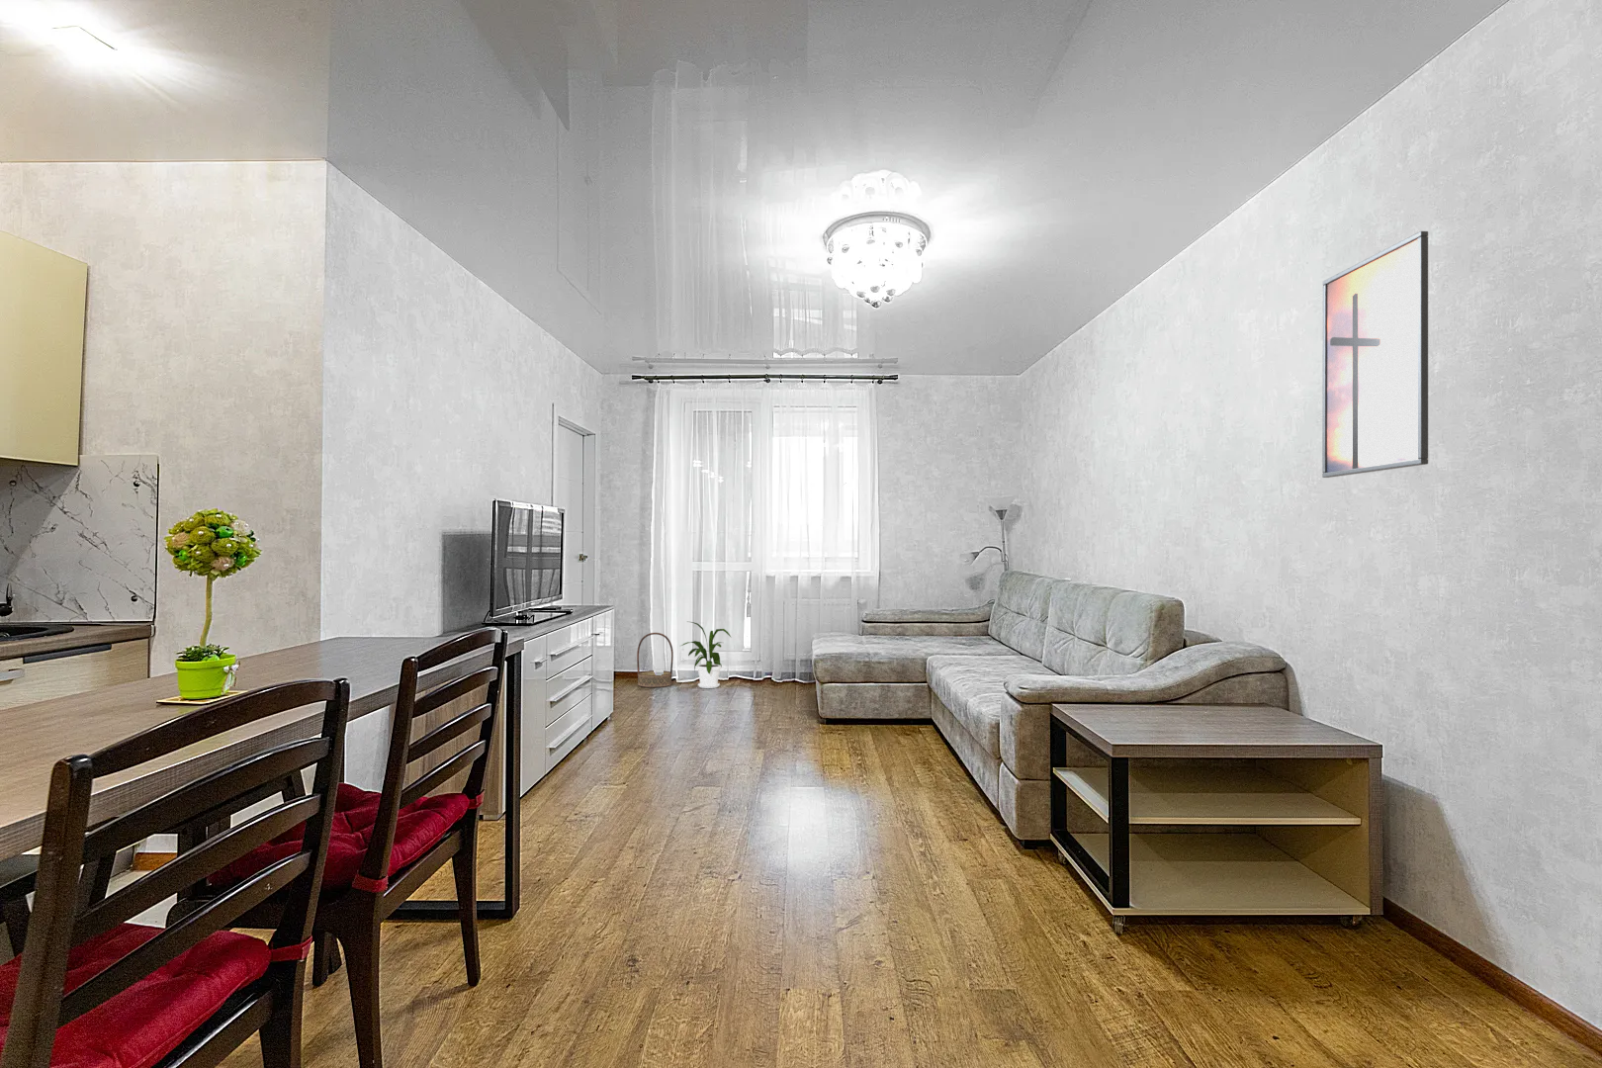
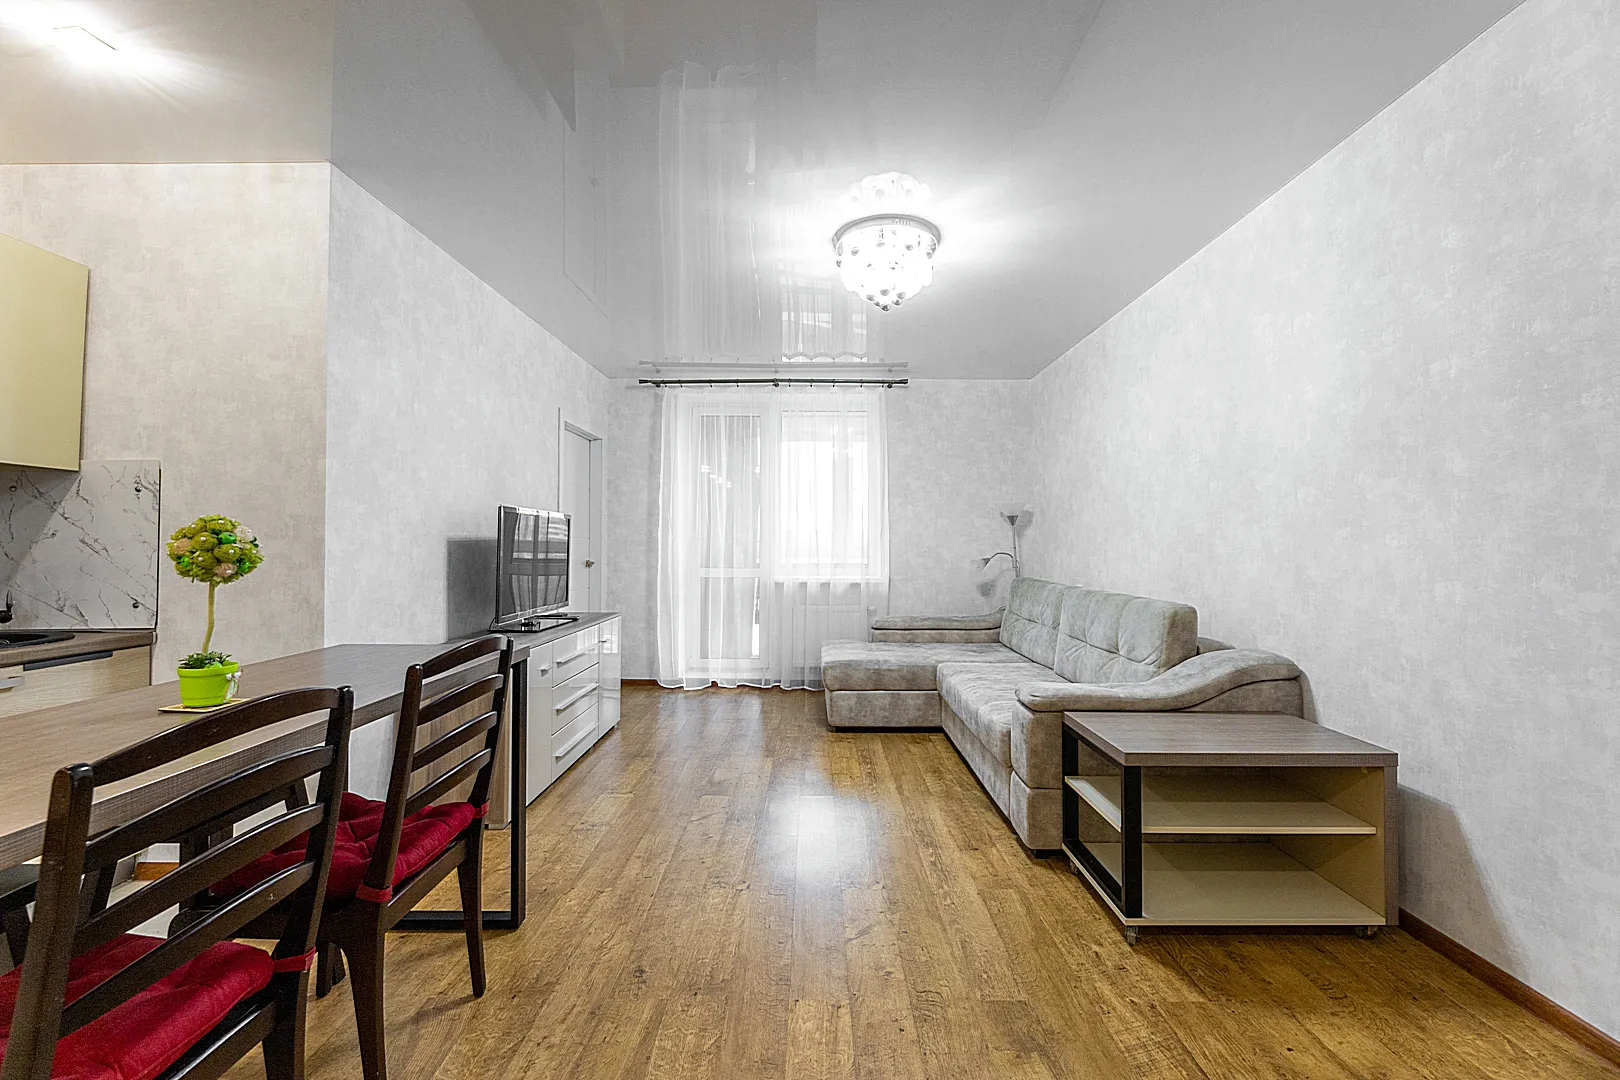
- house plant [681,621,732,689]
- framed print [1321,230,1429,479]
- basket [635,632,675,688]
